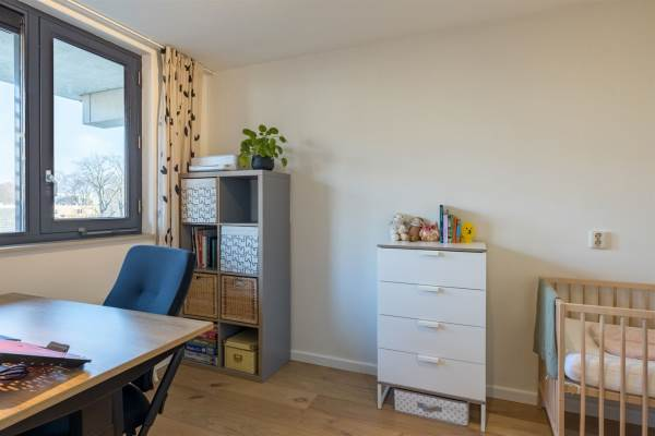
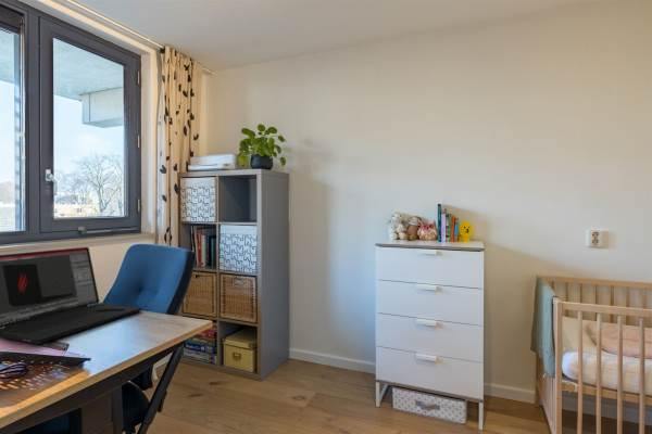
+ laptop [0,246,143,345]
